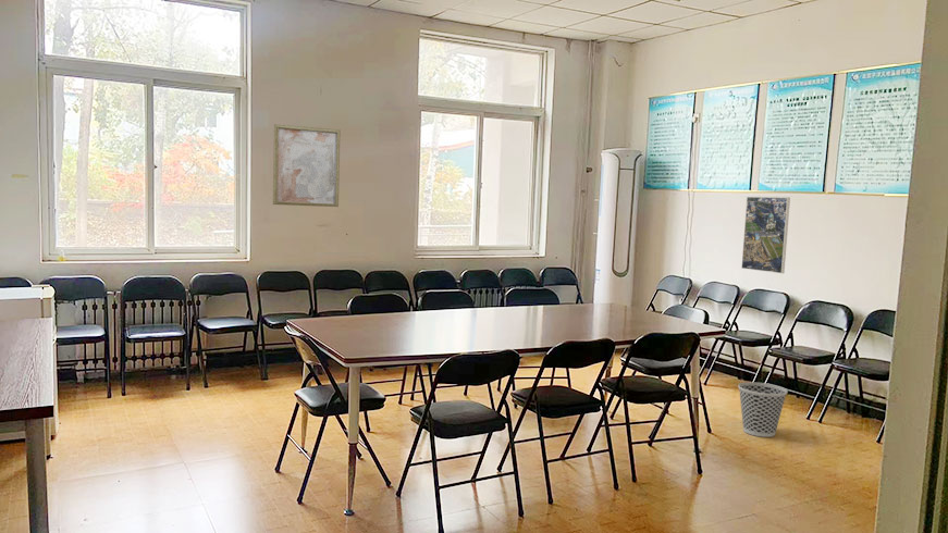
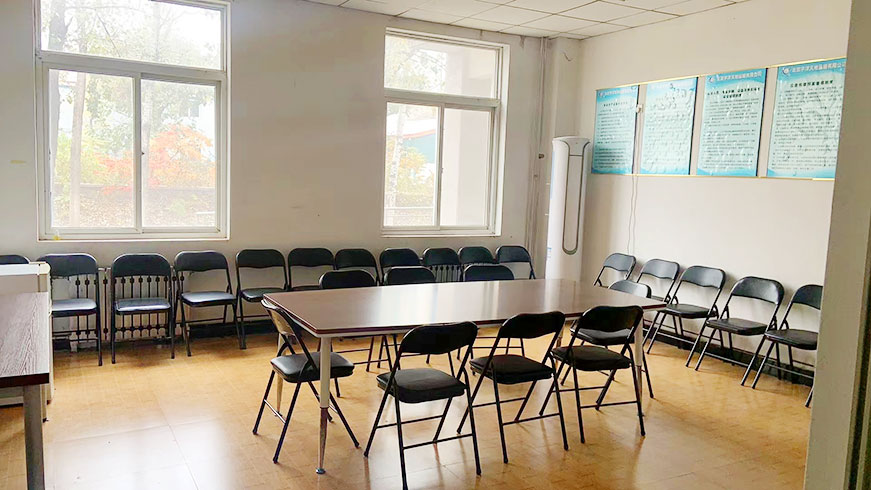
- wastebasket [737,381,789,438]
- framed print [740,196,791,274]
- wall art [272,123,342,208]
